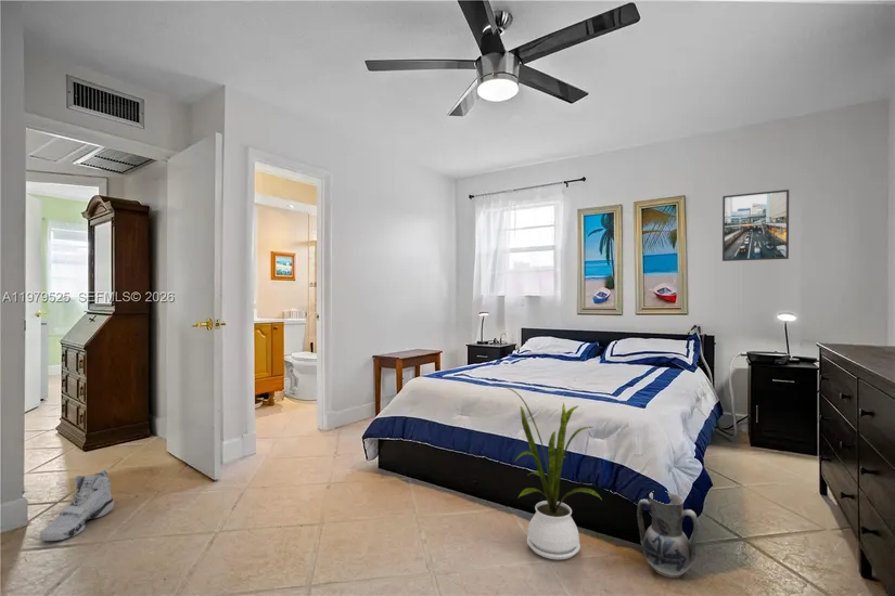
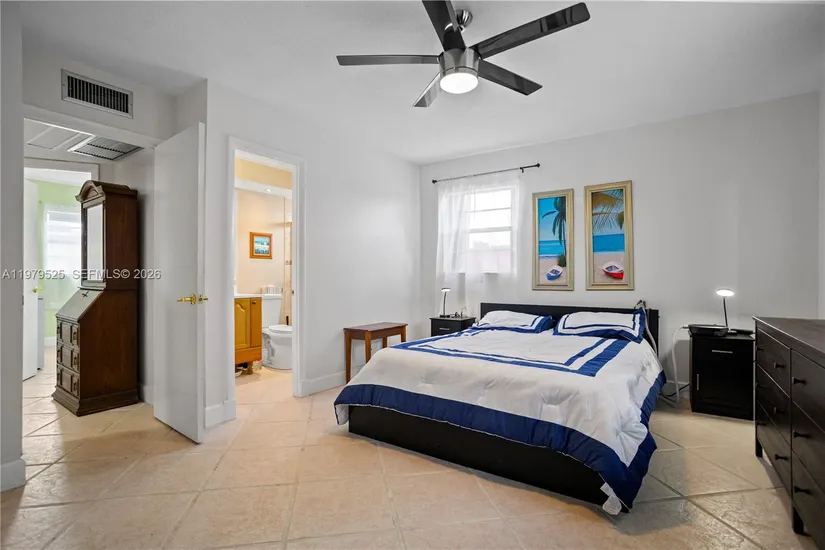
- ceramic jug [636,491,700,579]
- sneaker [39,469,115,542]
- house plant [501,385,602,560]
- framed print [721,189,790,262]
